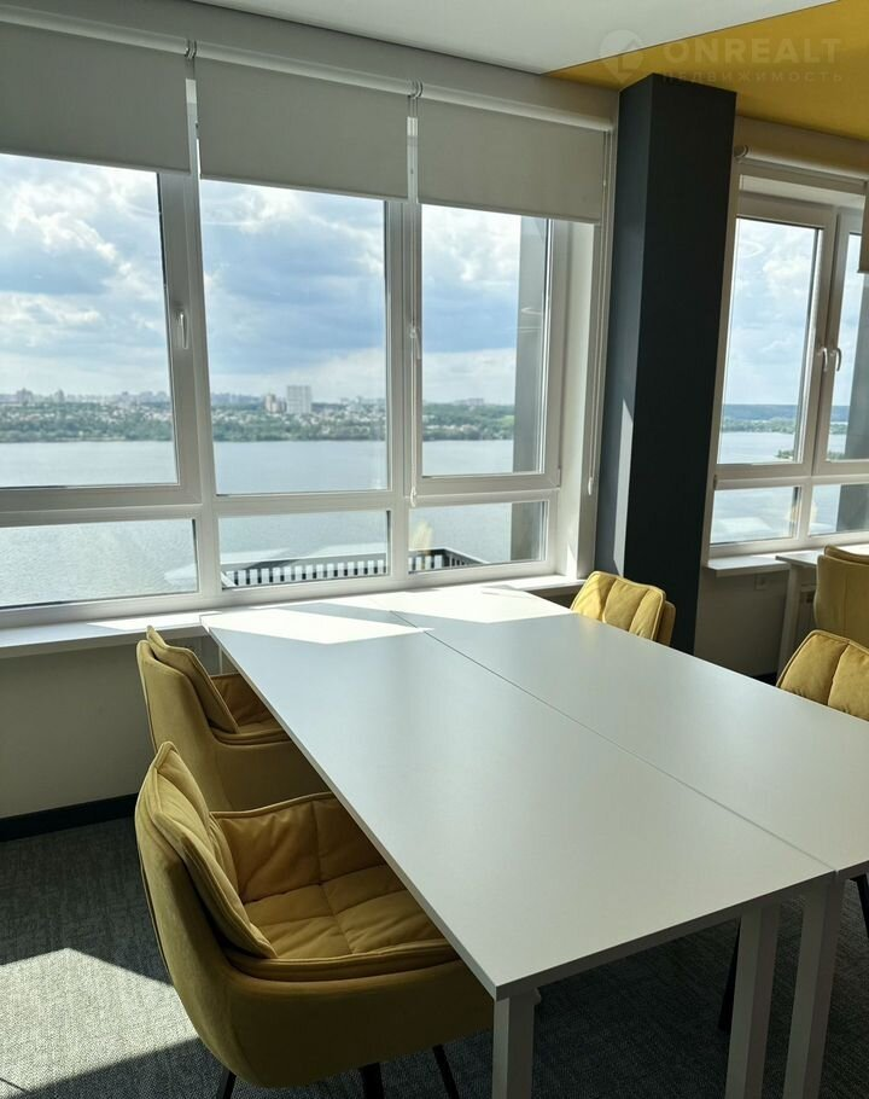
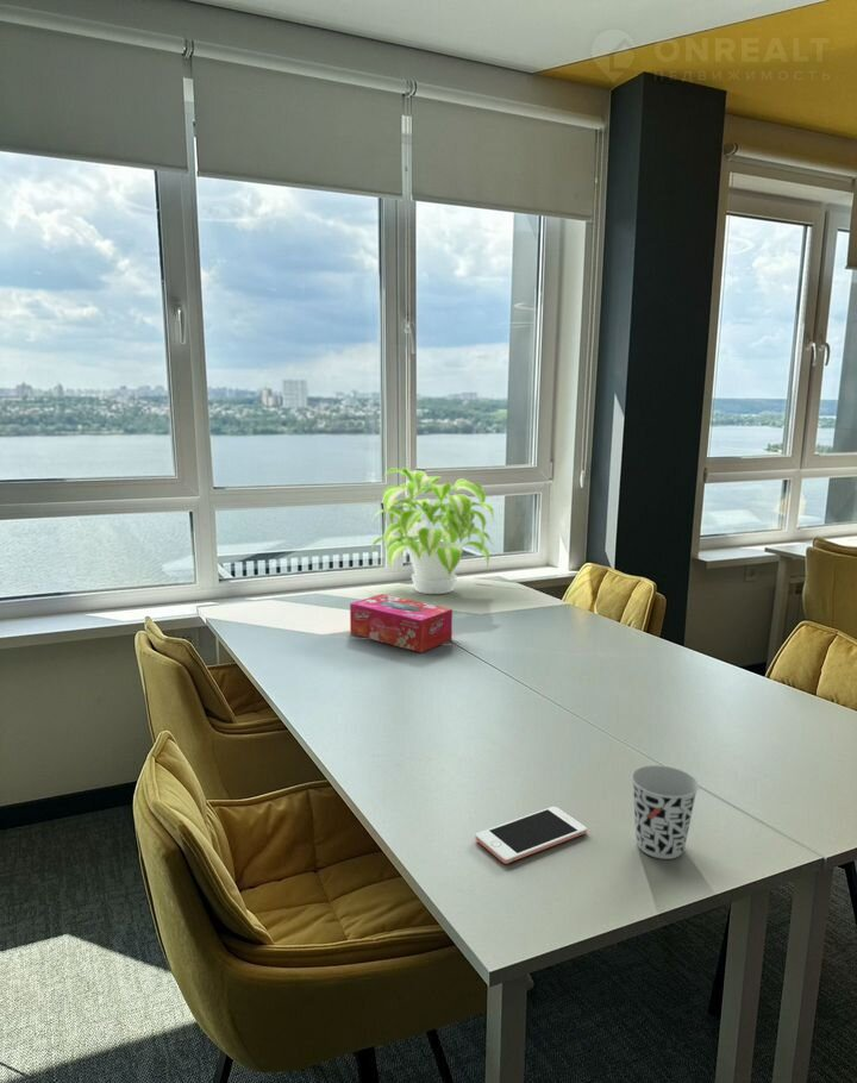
+ plant [370,467,495,595]
+ tissue box [349,594,453,653]
+ cup [630,764,700,860]
+ cell phone [474,806,588,865]
